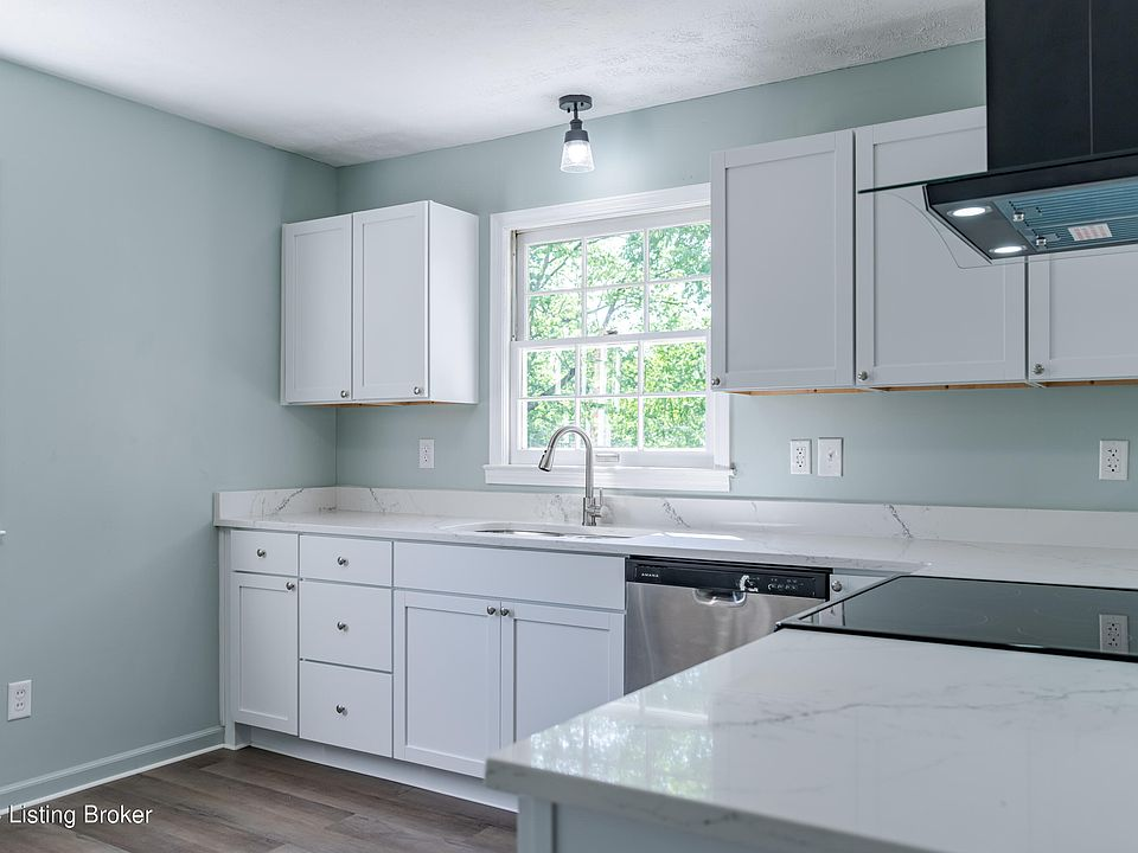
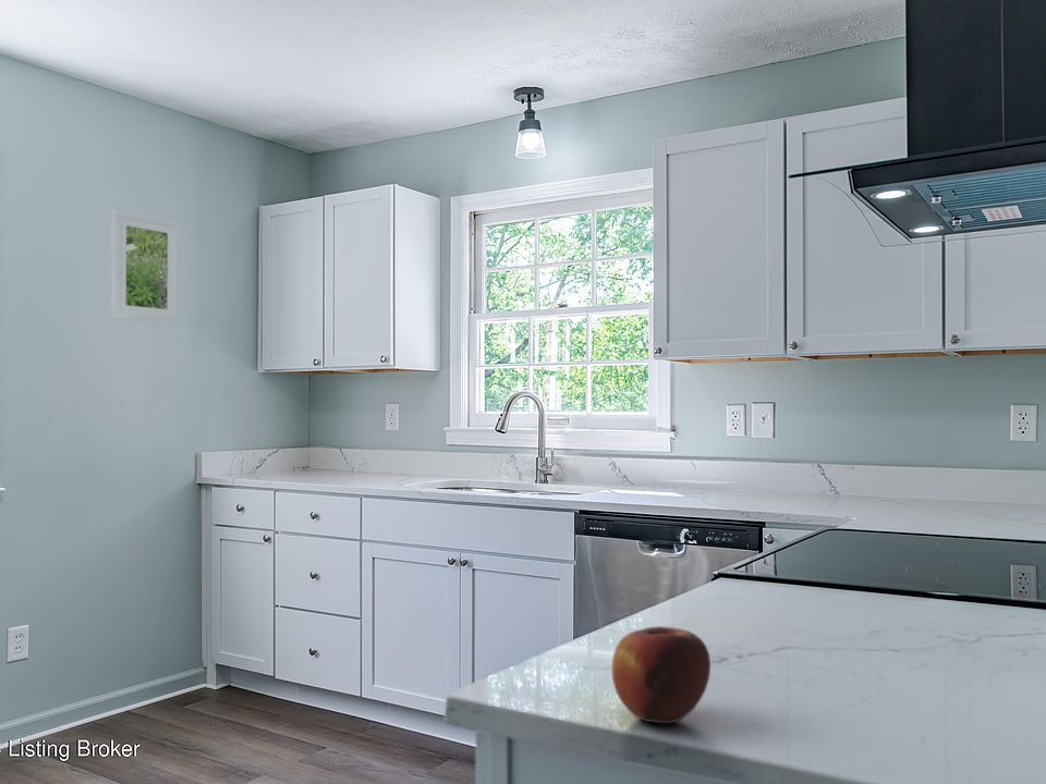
+ apple [611,625,711,725]
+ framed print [110,208,181,324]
